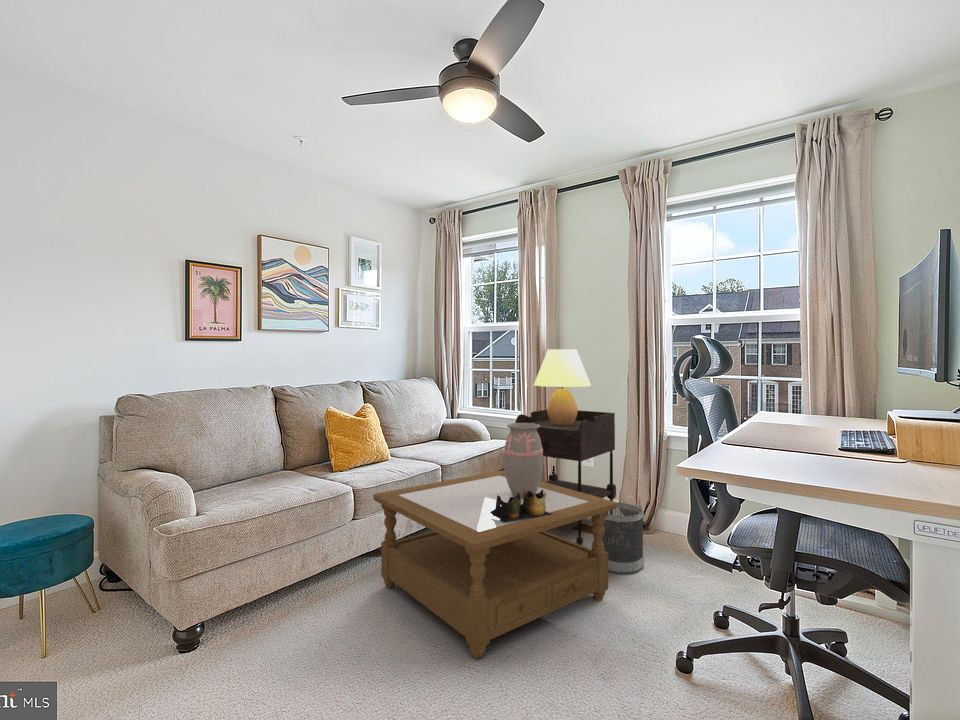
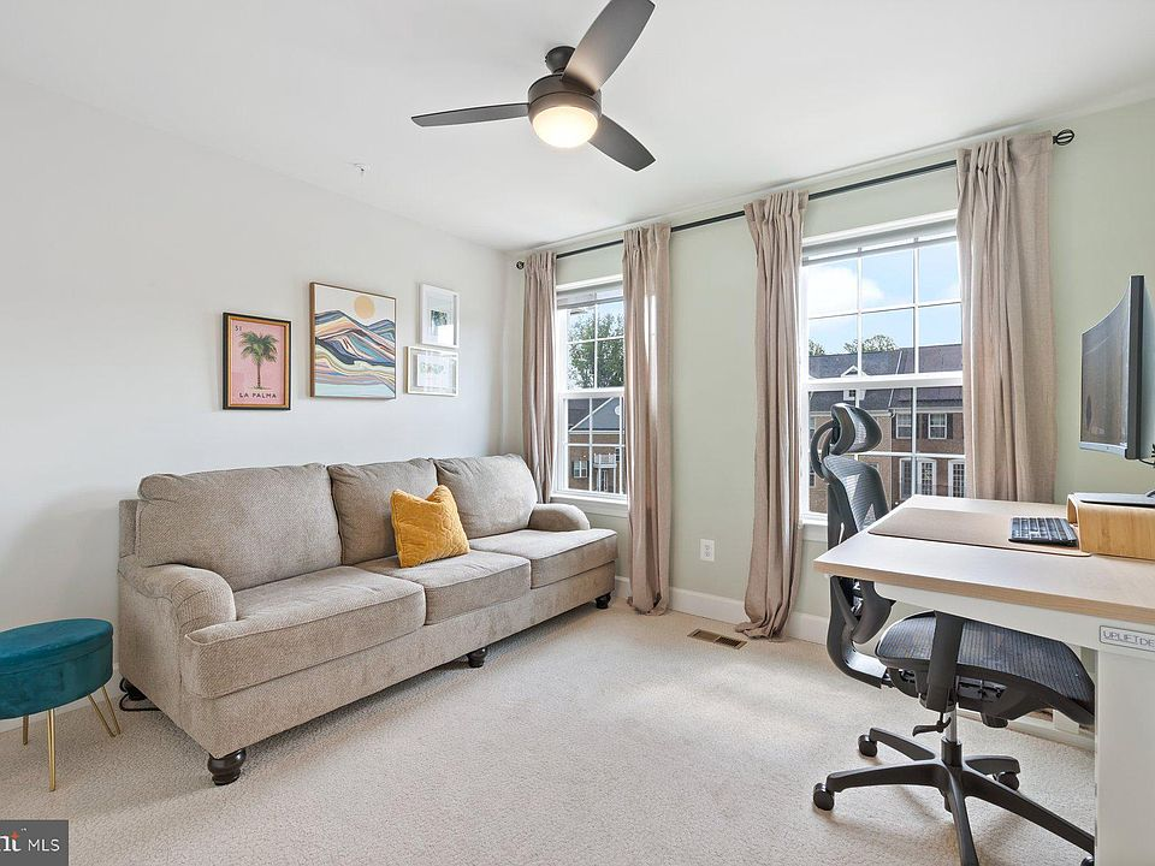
- side table [514,409,617,545]
- coffee table [373,470,618,659]
- decorative bowl [490,489,552,522]
- decorative vase [503,422,544,498]
- table lamp [533,348,592,425]
- wastebasket [602,501,645,575]
